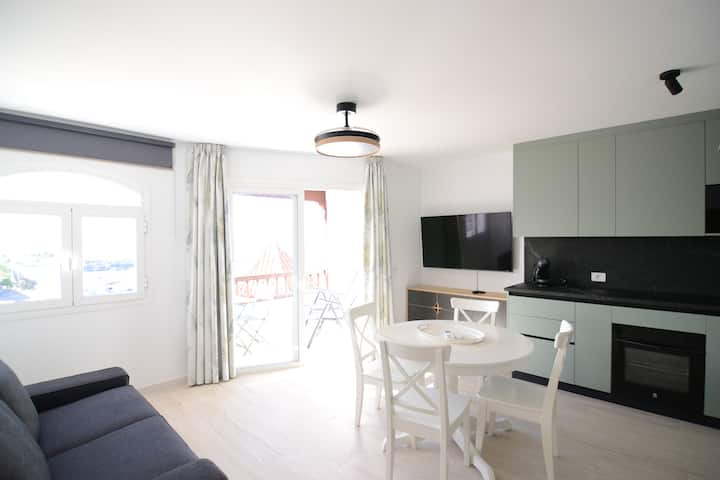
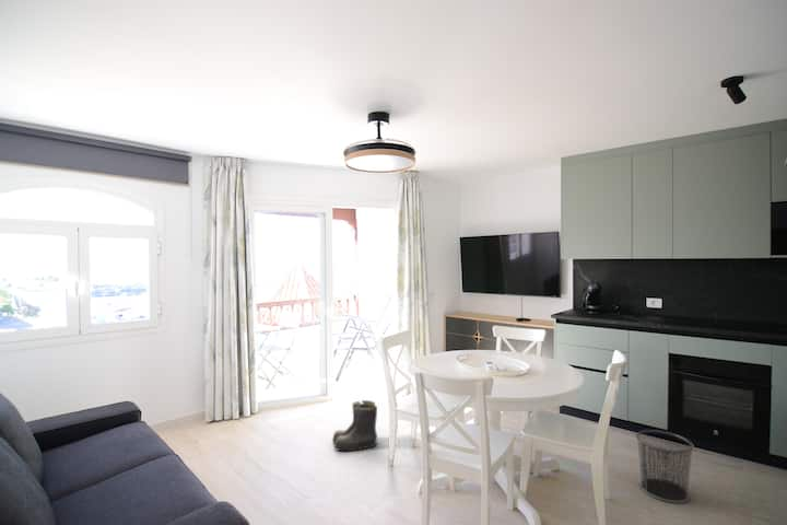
+ boots [331,399,378,452]
+ waste bin [635,429,695,504]
